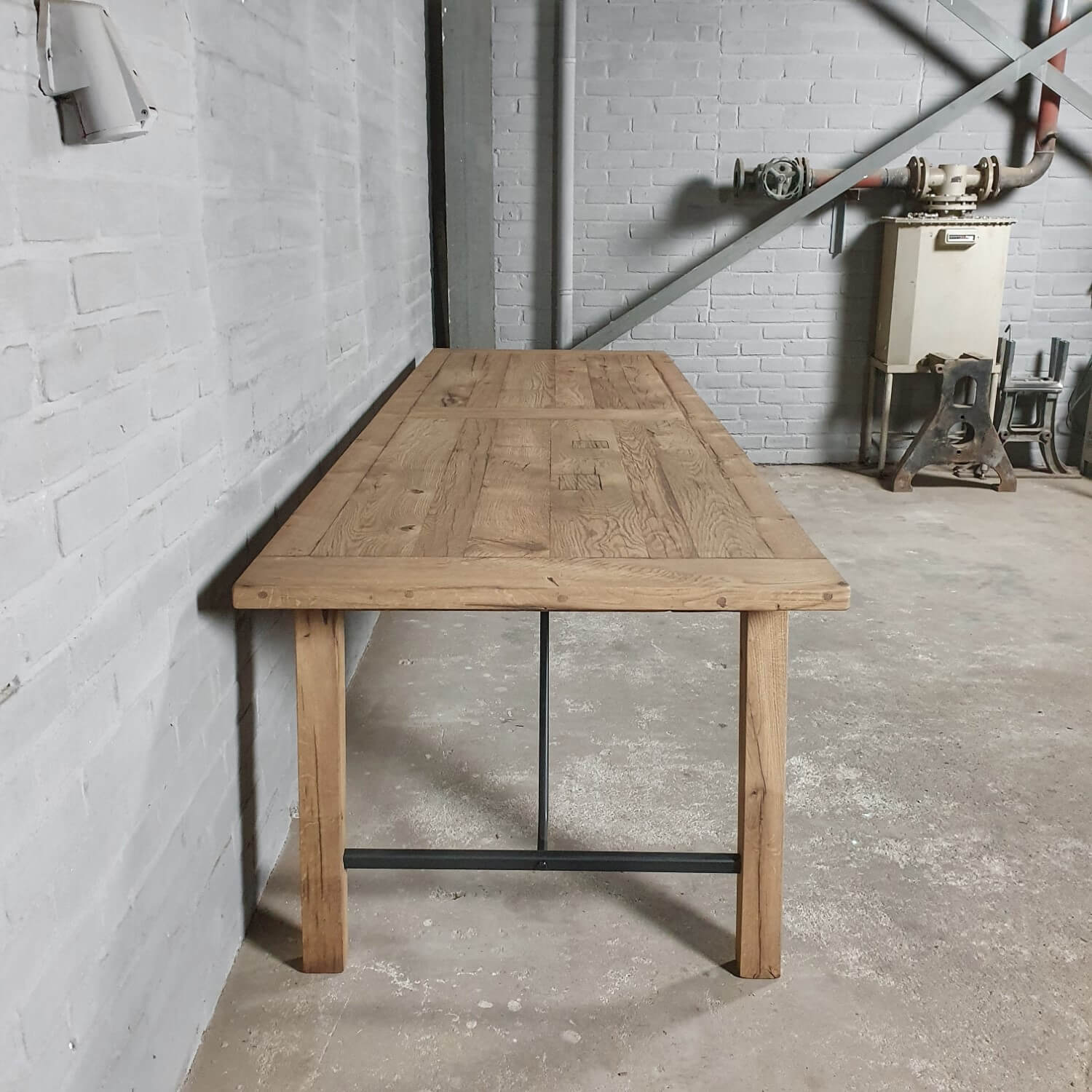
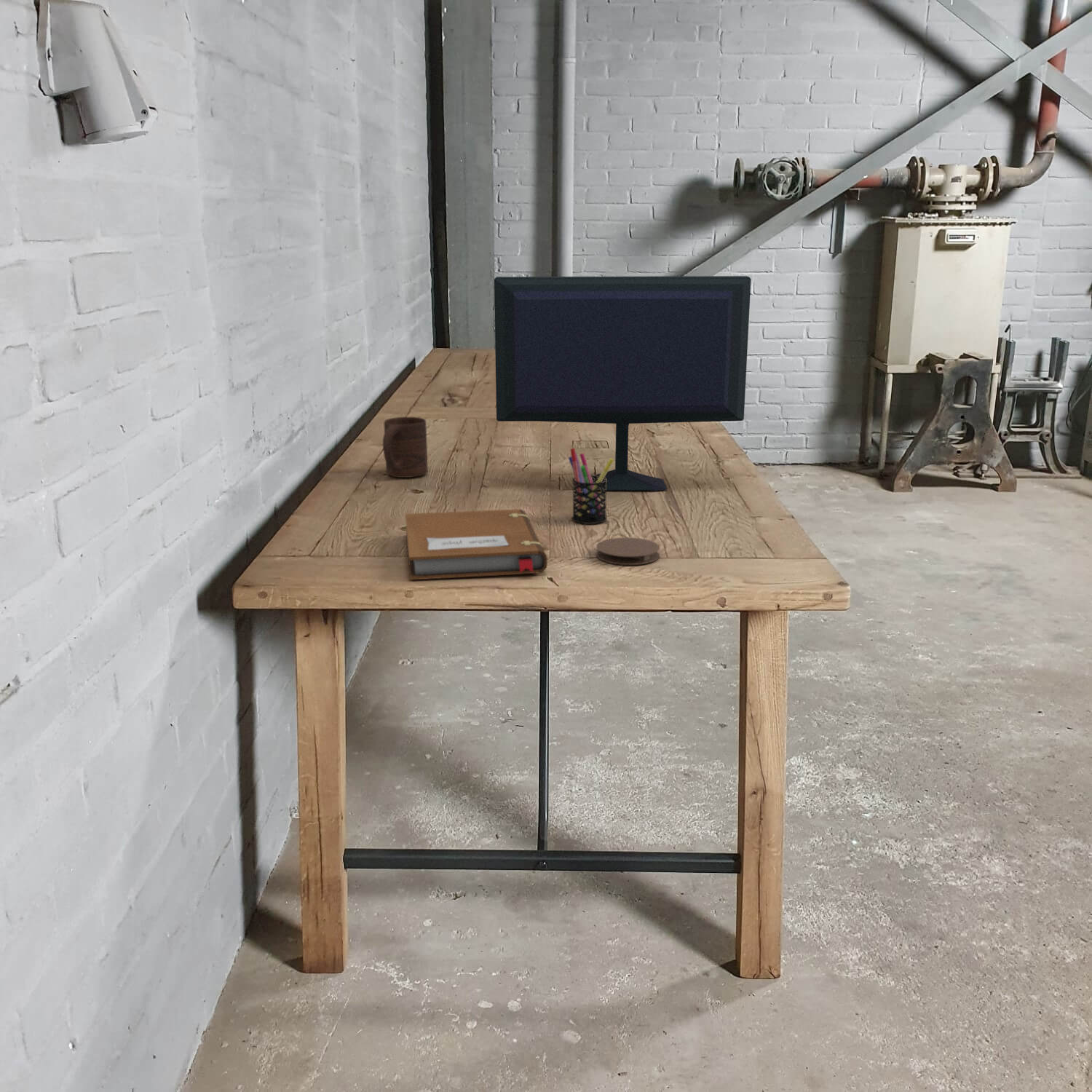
+ notebook [405,509,548,580]
+ cup [382,416,429,478]
+ pen holder [568,448,614,525]
+ coaster [596,537,661,566]
+ computer monitor [494,275,752,491]
